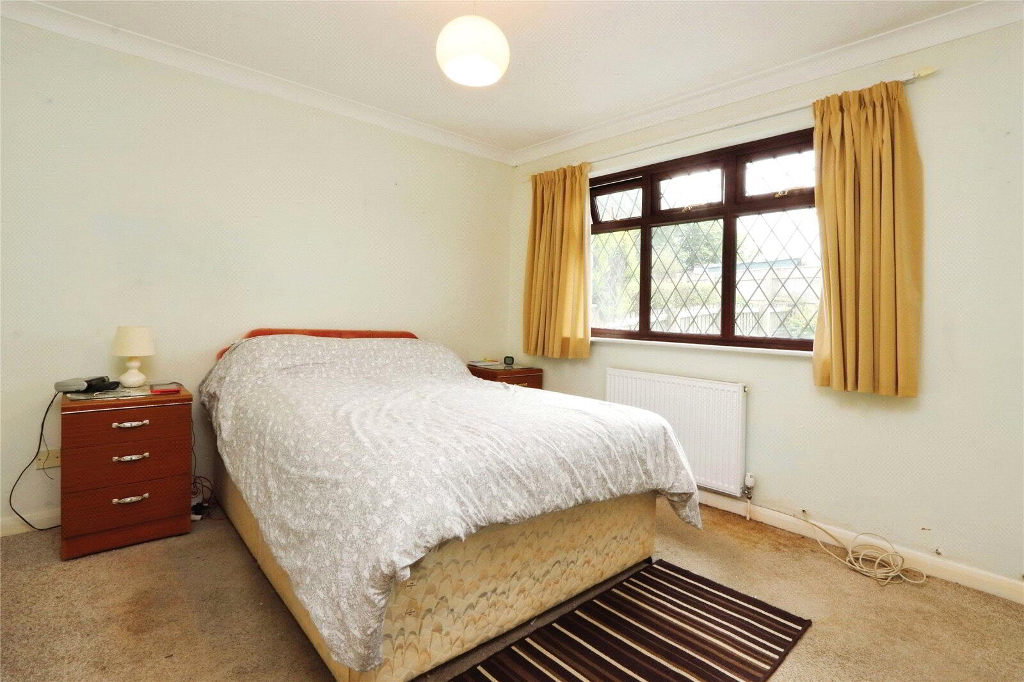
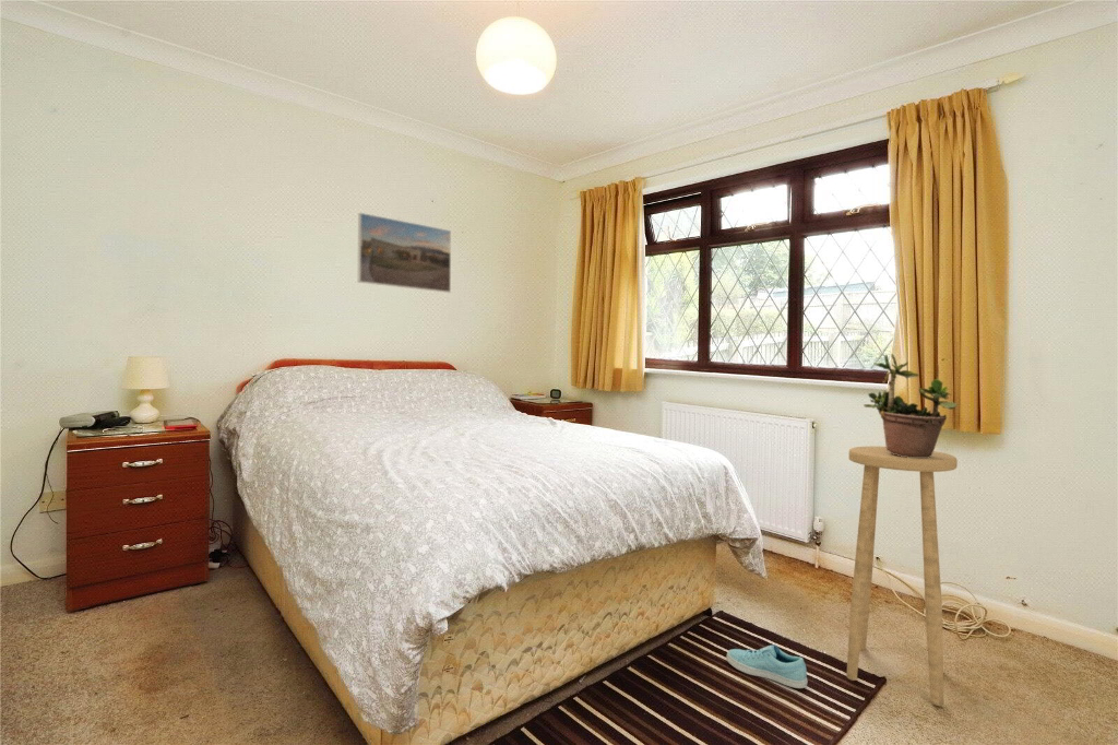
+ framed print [357,212,452,294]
+ stool [845,446,959,707]
+ sneaker [725,643,809,689]
+ potted plant [863,353,959,458]
